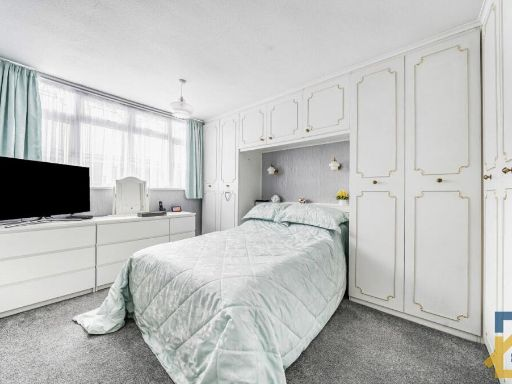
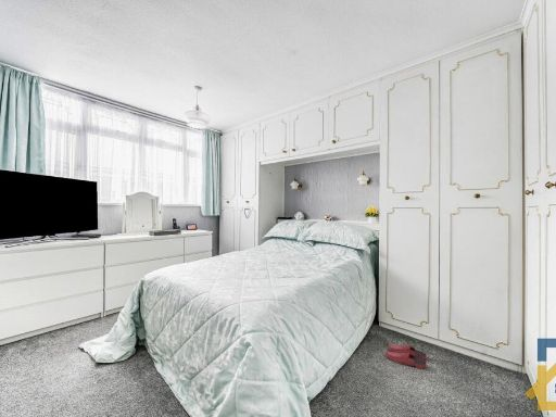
+ slippers [384,343,428,370]
